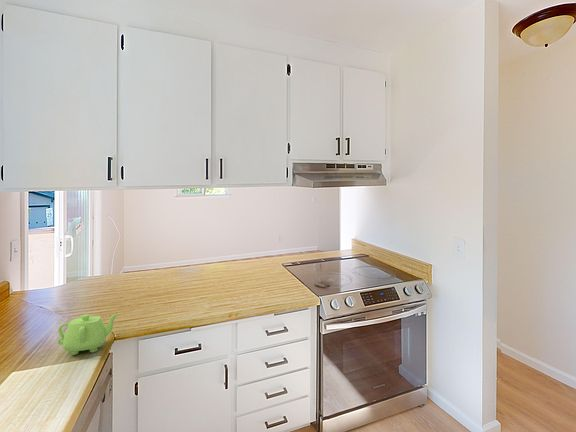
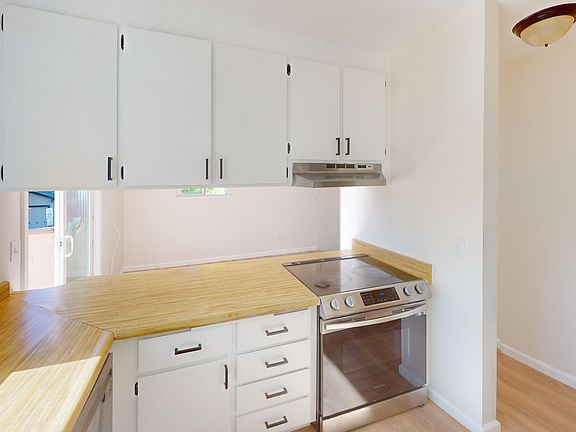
- teapot [57,312,120,356]
